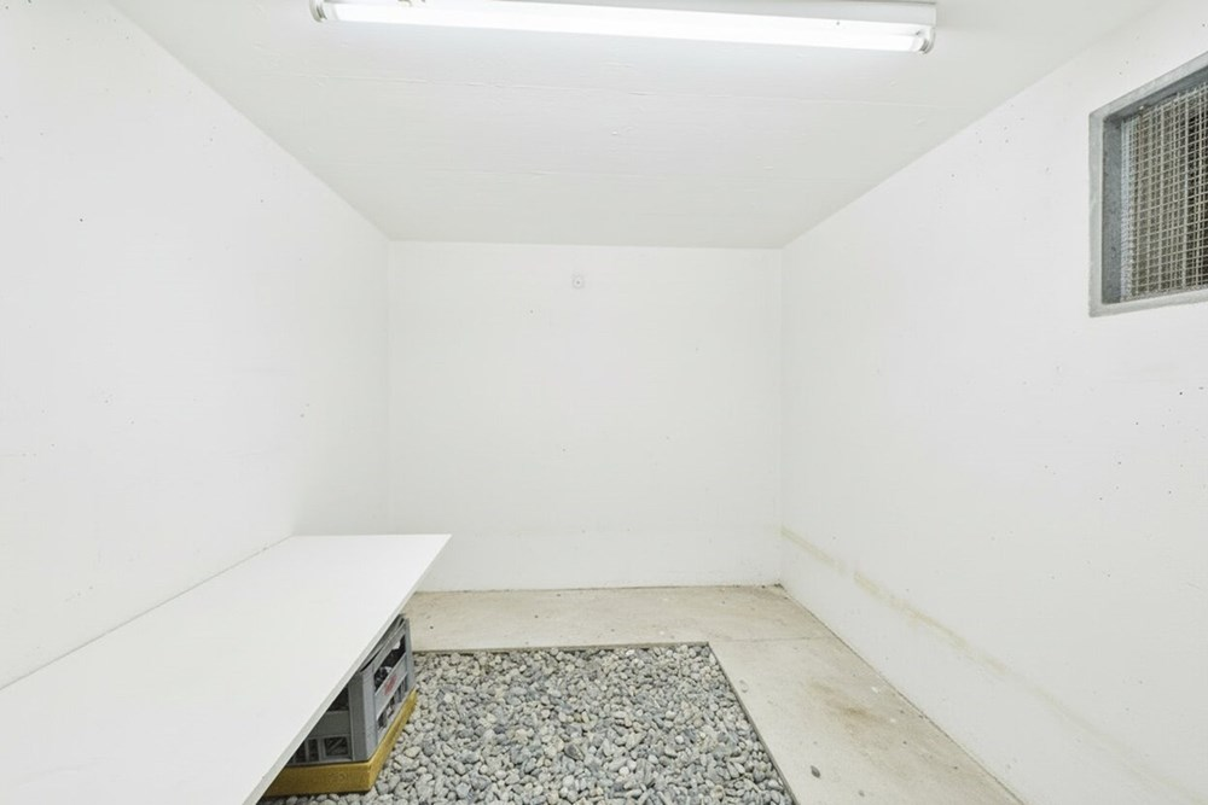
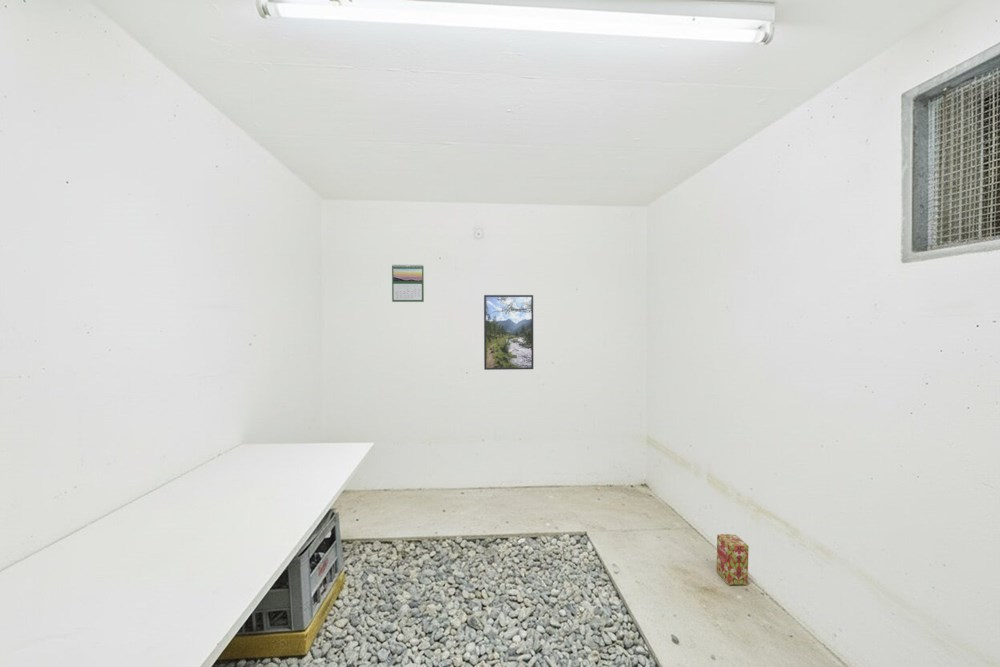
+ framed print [483,294,534,371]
+ cardboard box [716,533,750,586]
+ calendar [391,264,425,303]
